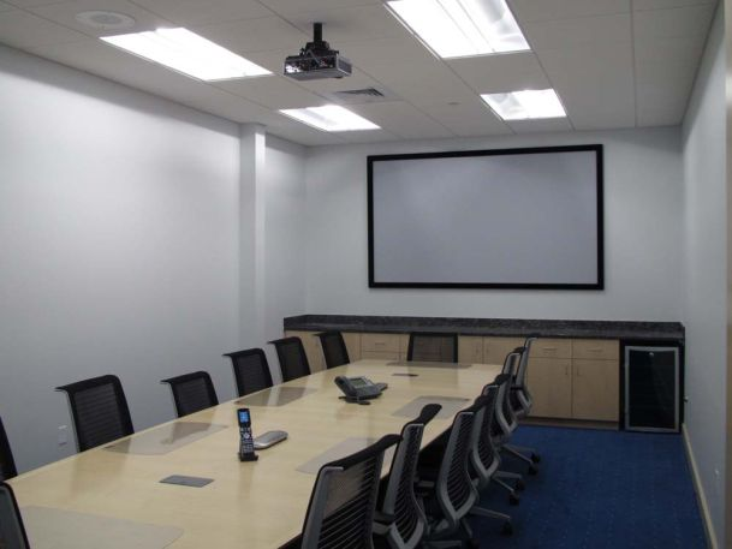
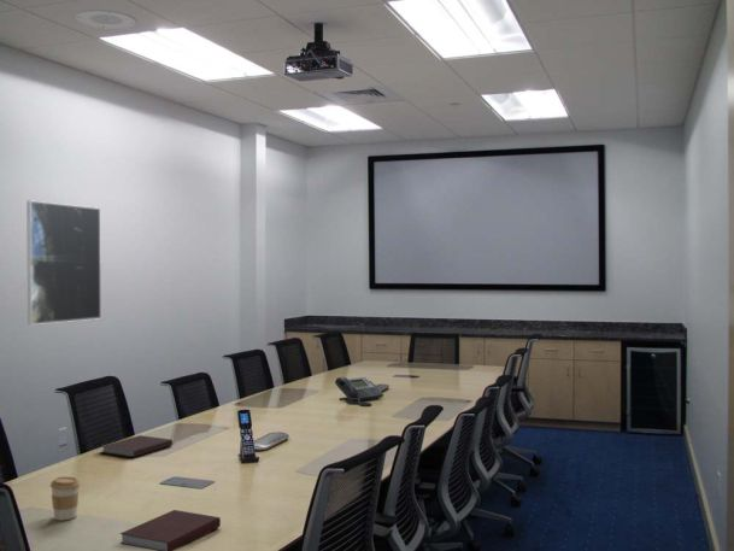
+ coffee cup [49,475,82,521]
+ notebook [119,509,222,551]
+ notebook [99,434,174,458]
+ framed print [25,200,102,326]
